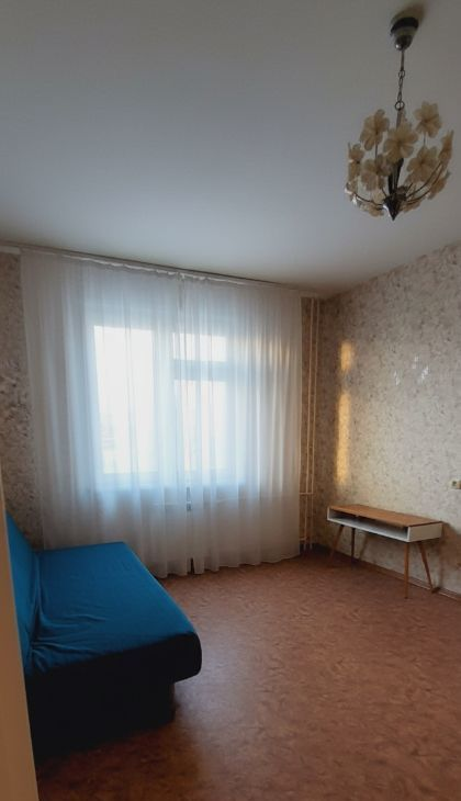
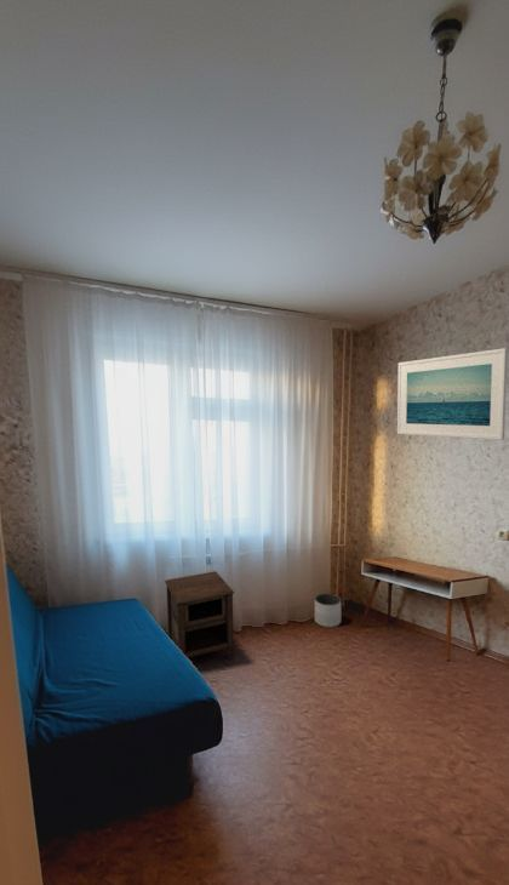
+ nightstand [164,570,235,661]
+ planter [314,593,342,628]
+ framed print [396,347,509,441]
